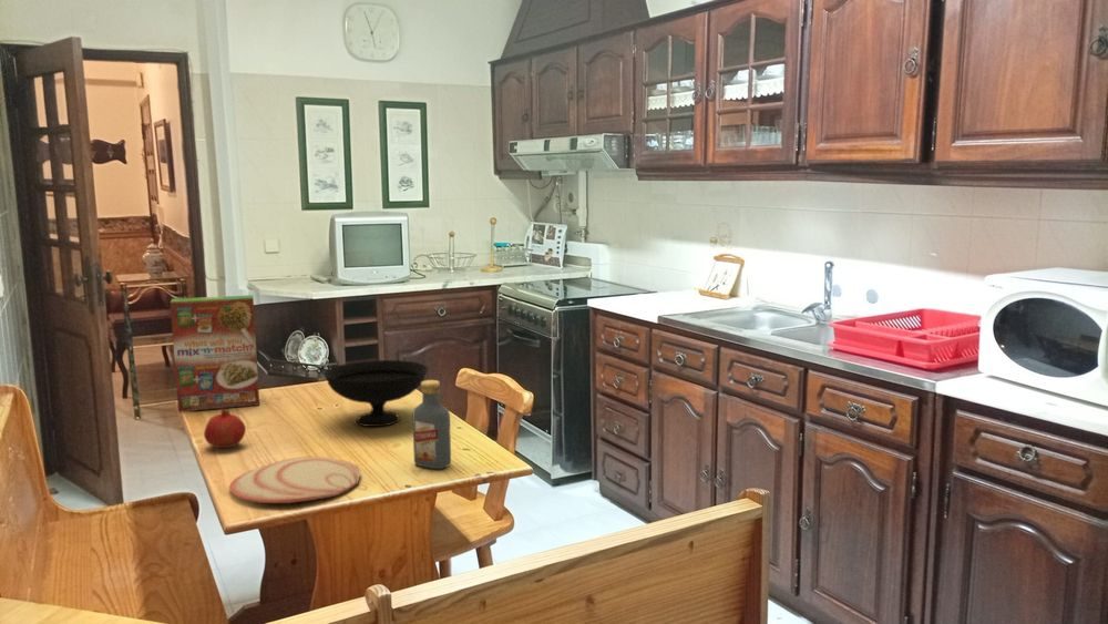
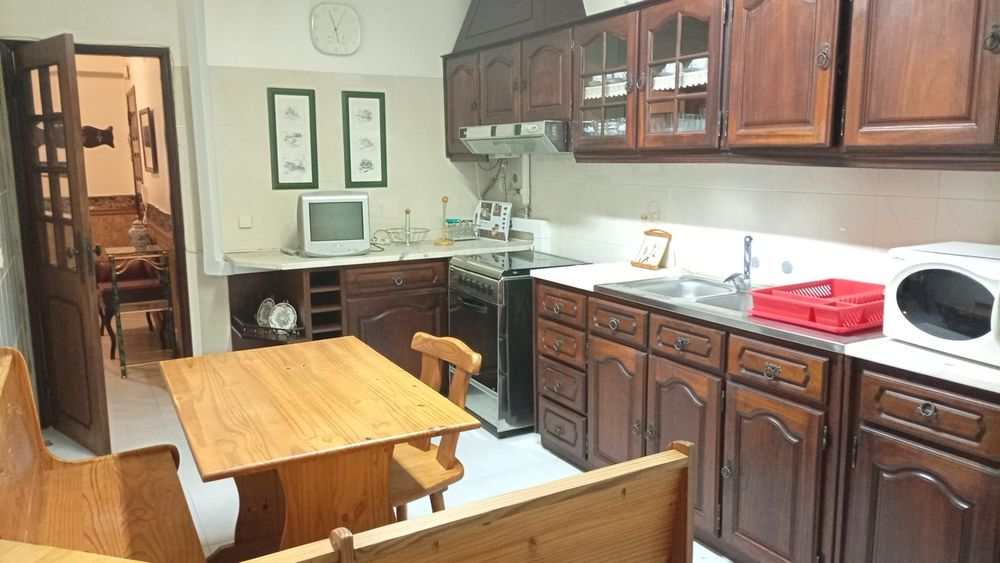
- bowl [322,359,429,428]
- cereal box [170,294,260,413]
- plate [228,456,361,504]
- fruit [203,408,247,449]
- vodka [412,379,452,470]
